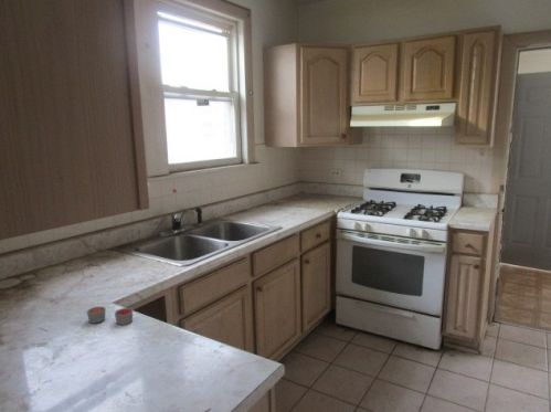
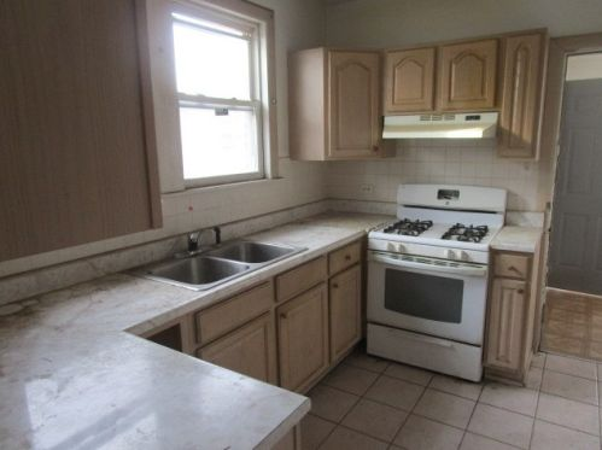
- candle [86,306,134,326]
